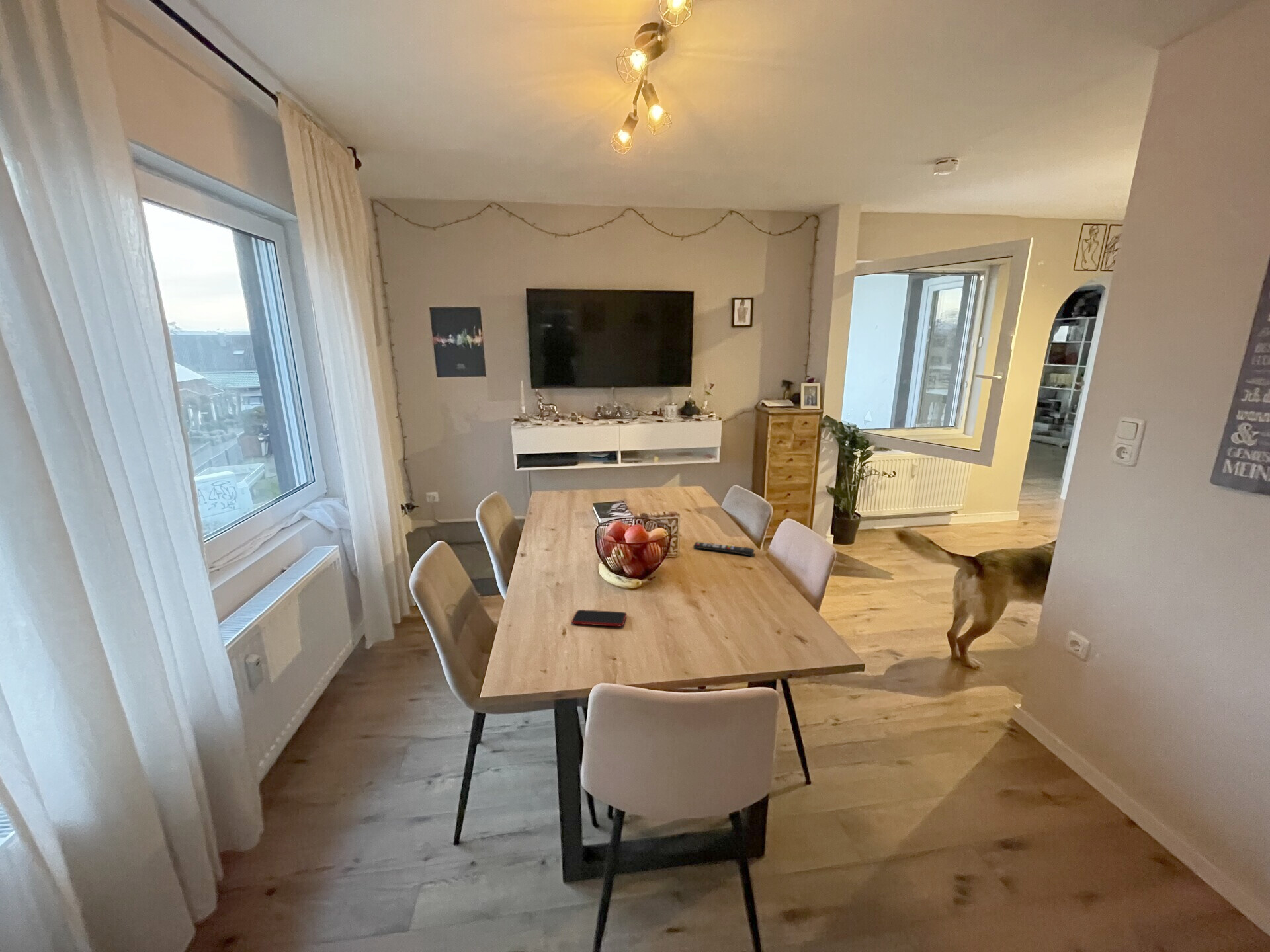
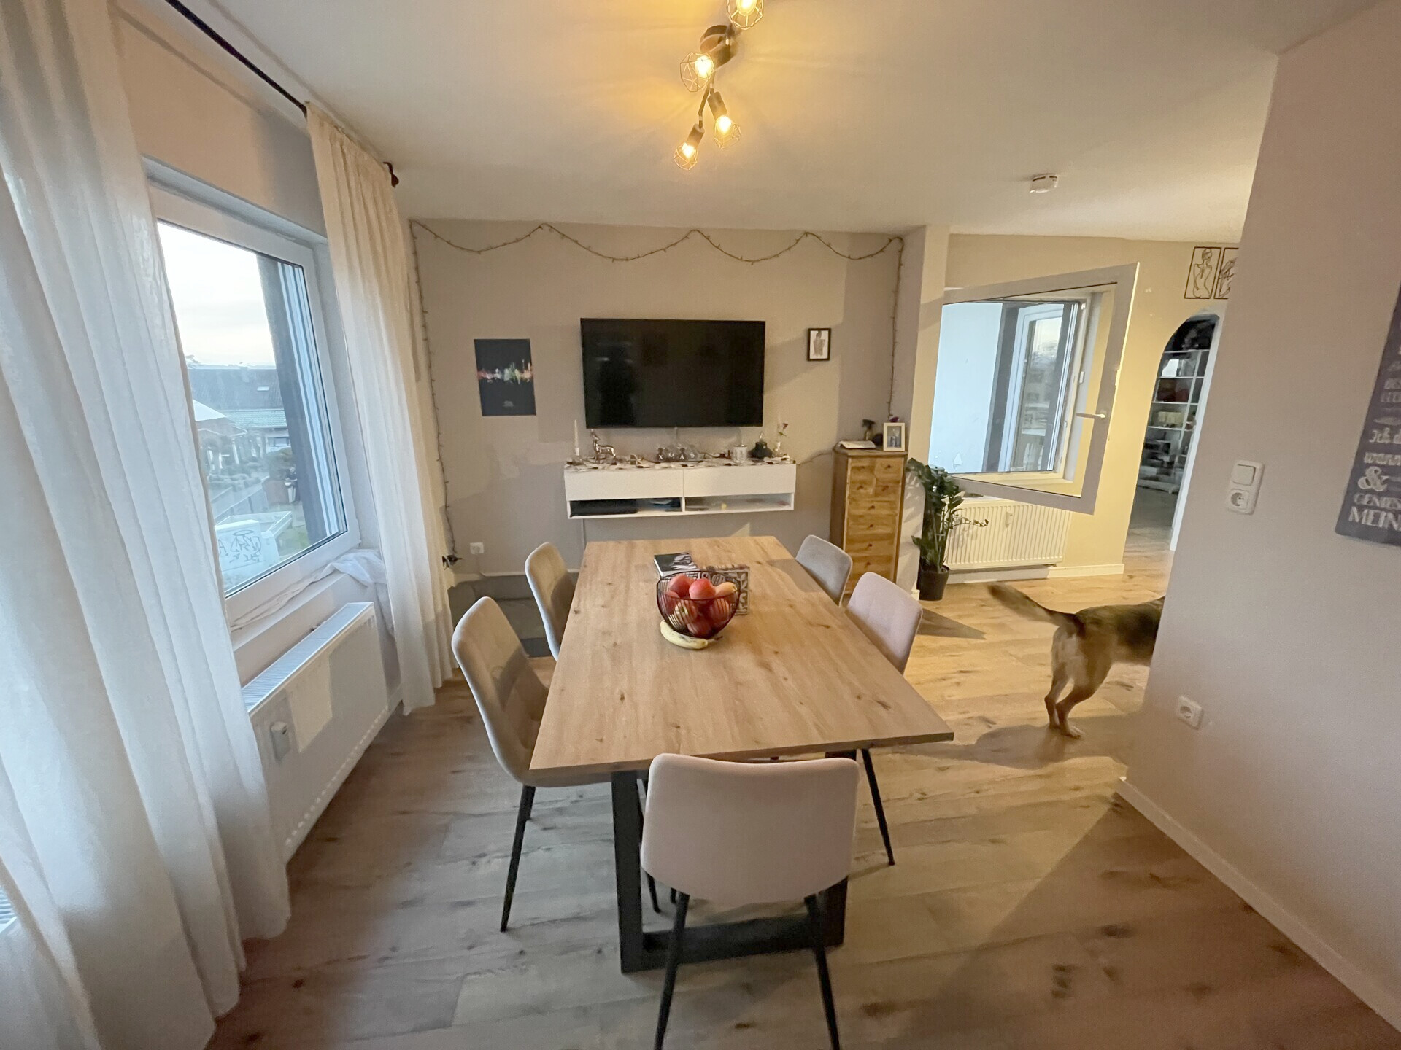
- remote control [693,541,755,557]
- smartphone [571,609,628,627]
